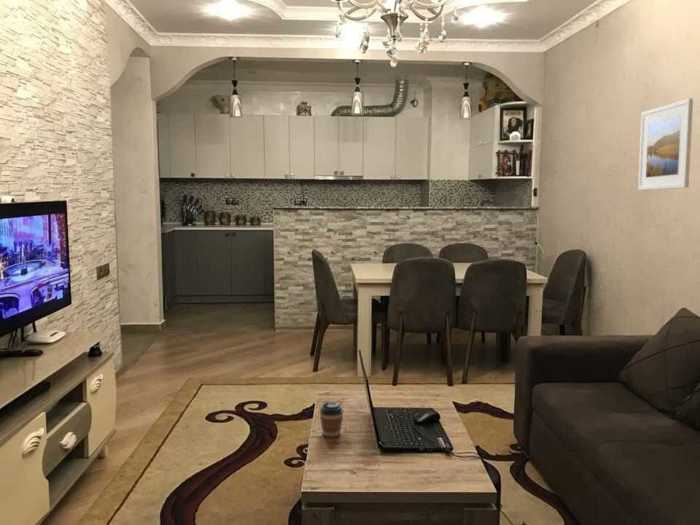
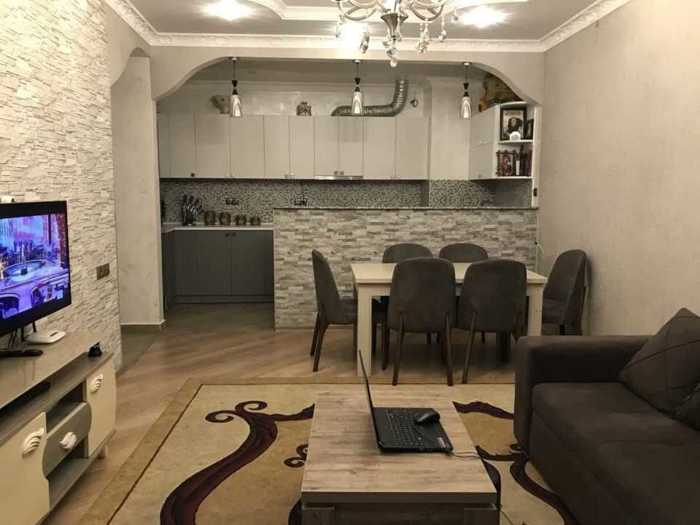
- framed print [637,97,694,191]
- coffee cup [318,400,344,438]
